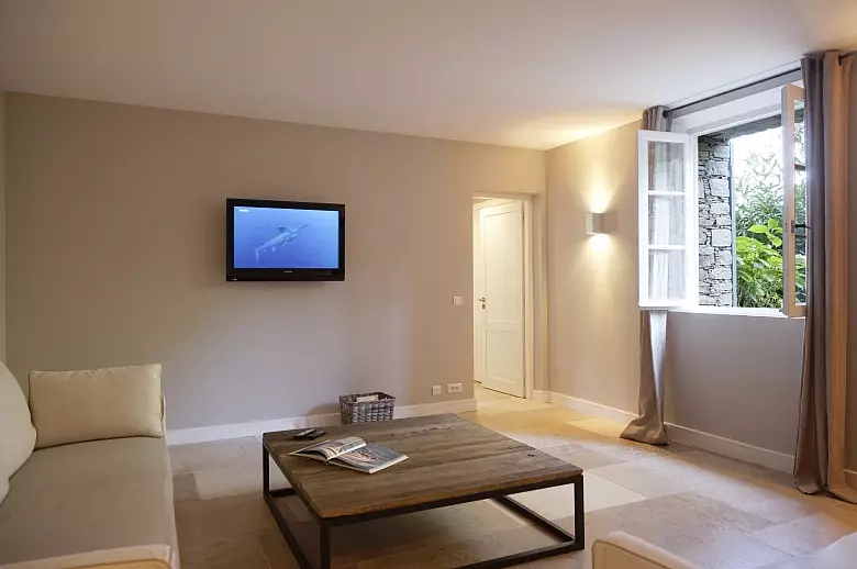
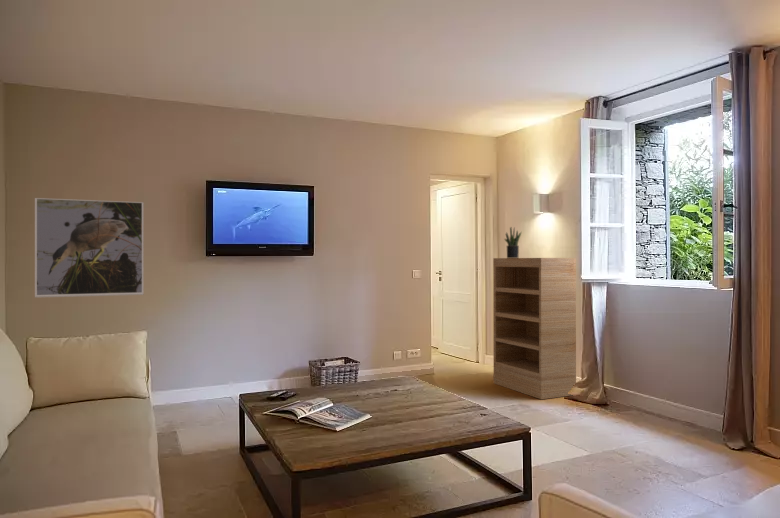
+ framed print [34,197,145,298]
+ potted plant [503,226,523,258]
+ bookcase [492,257,577,400]
